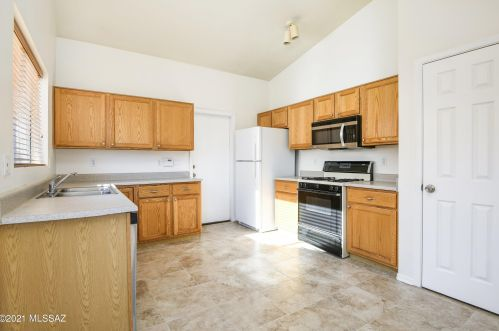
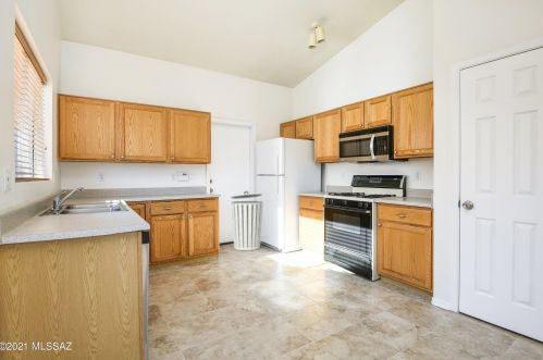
+ trash can [230,190,264,251]
